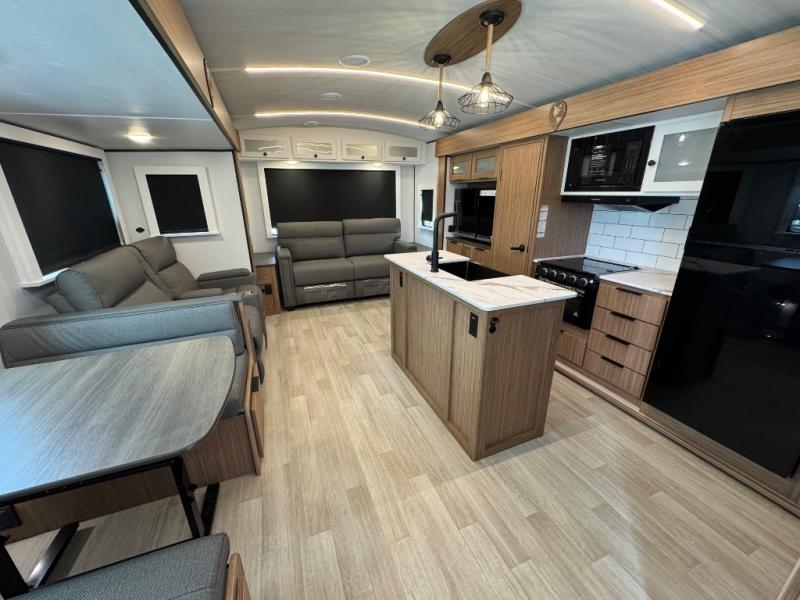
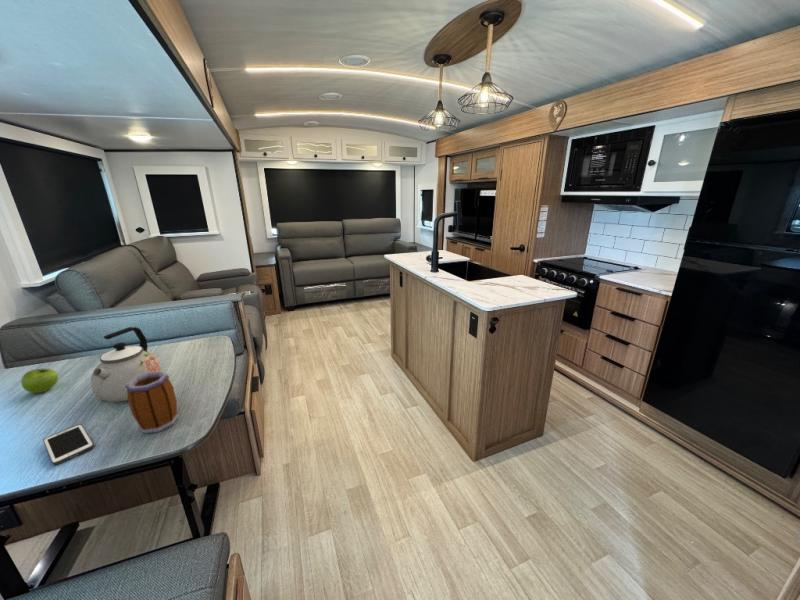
+ fruit [20,368,59,394]
+ mug [125,371,180,435]
+ cell phone [42,423,95,466]
+ kettle [90,326,165,403]
